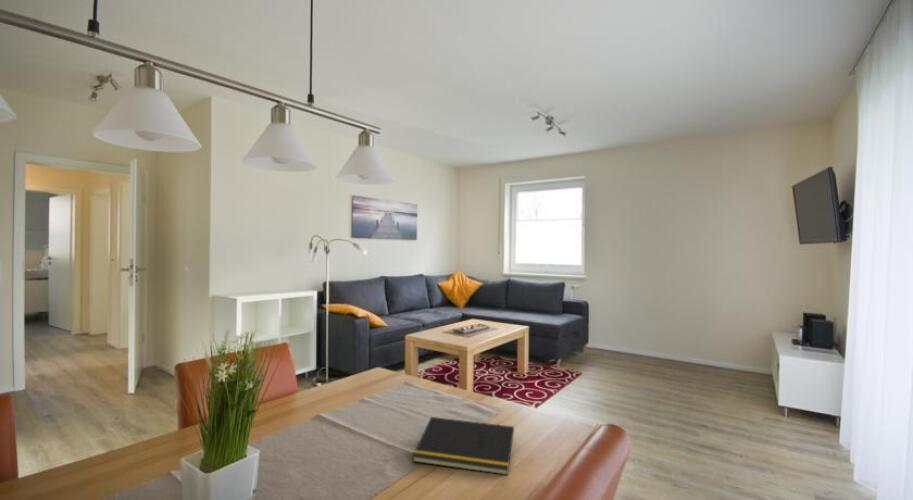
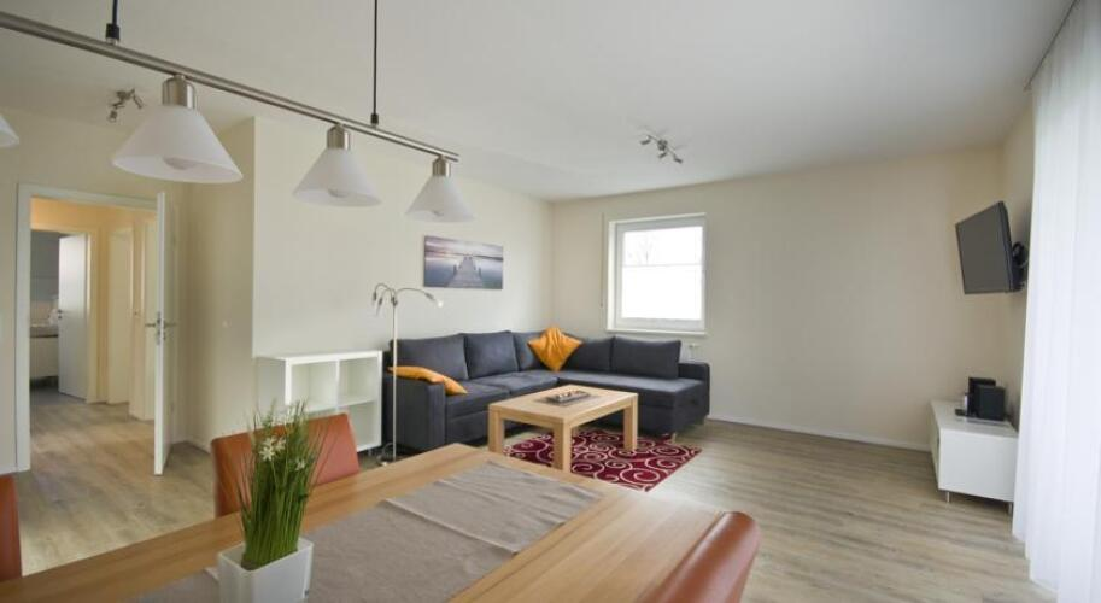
- notepad [411,416,515,476]
